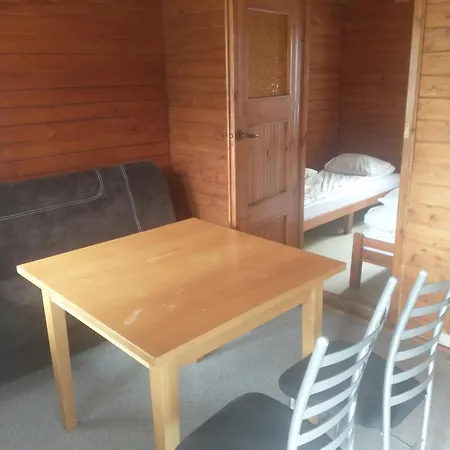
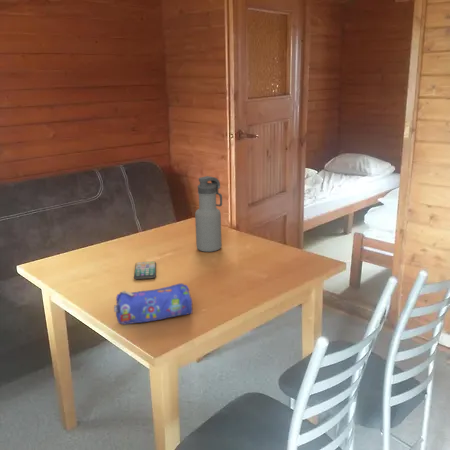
+ pencil case [113,282,193,325]
+ smartphone [133,260,157,280]
+ water bottle [194,175,223,253]
